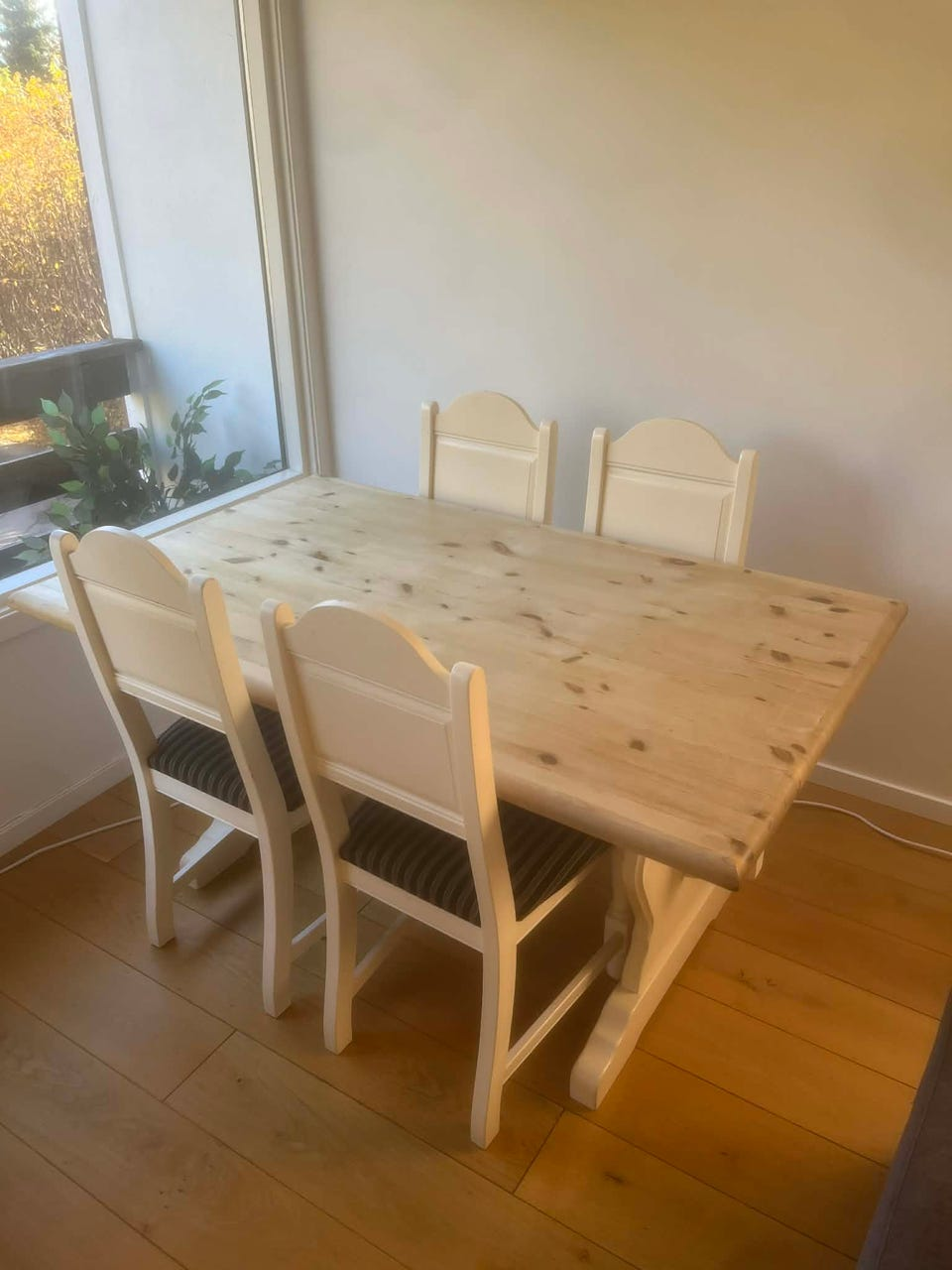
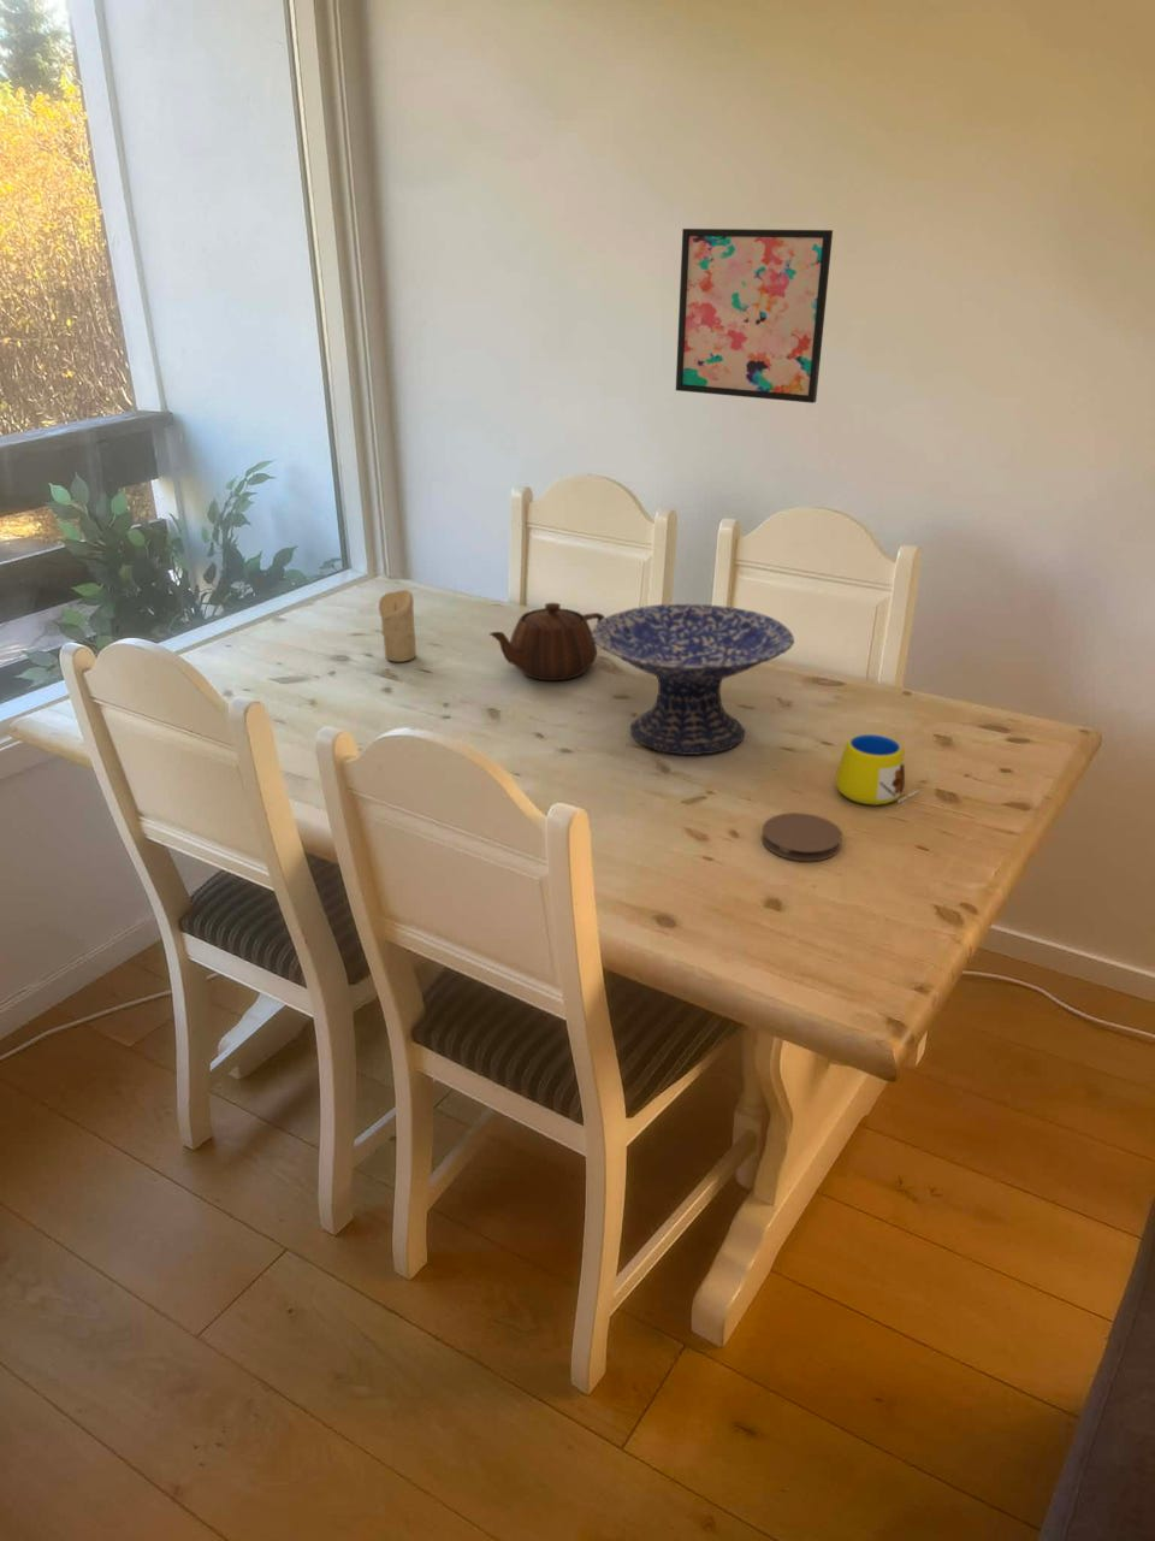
+ wall art [675,228,833,404]
+ coaster [761,812,842,862]
+ candle [377,588,417,664]
+ teapot [489,602,605,682]
+ decorative bowl [591,603,795,756]
+ mug [835,733,921,807]
